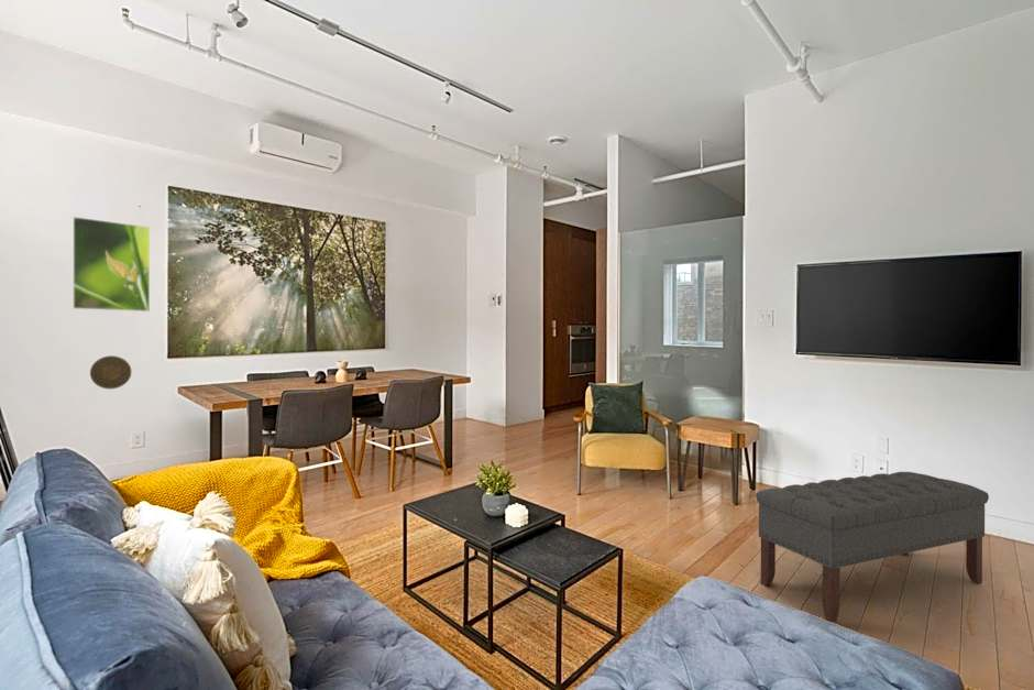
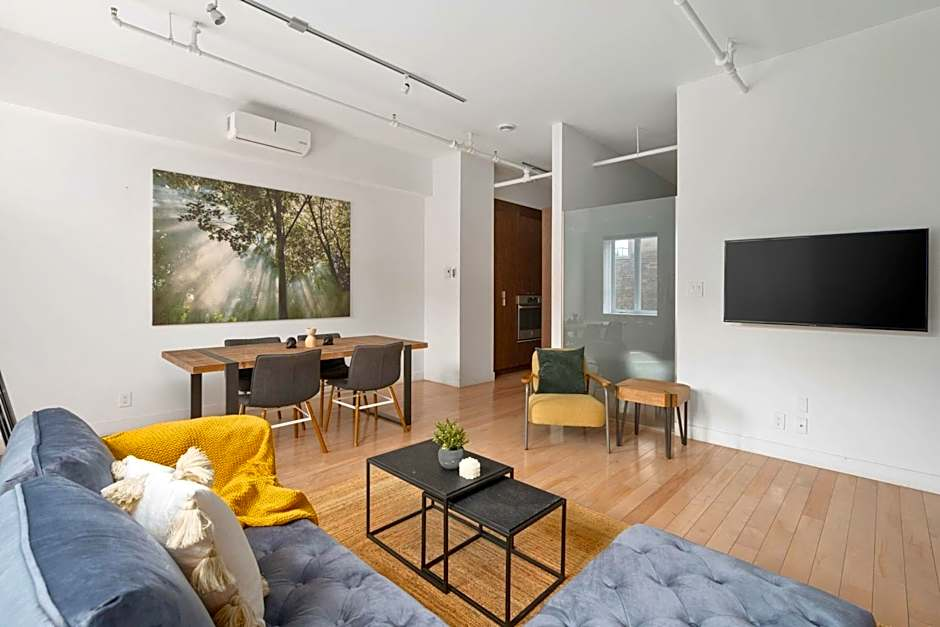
- decorative plate [89,354,132,390]
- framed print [72,216,151,313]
- bench [755,471,990,624]
